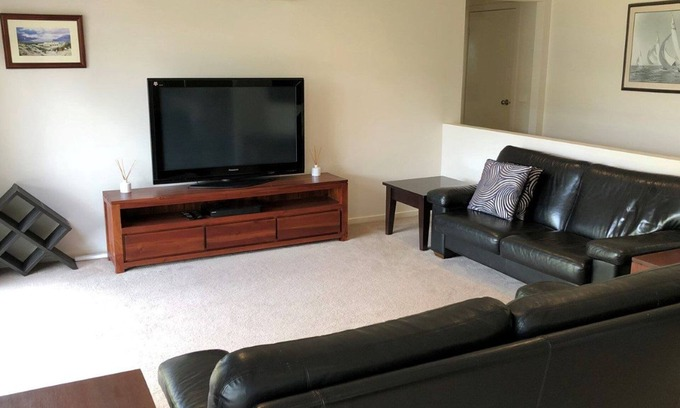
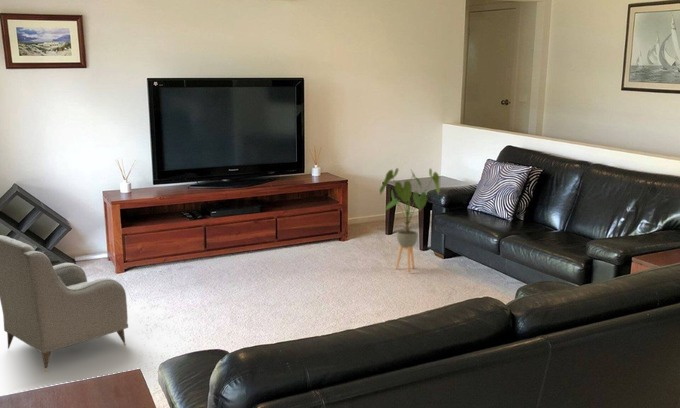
+ armchair [0,234,129,373]
+ house plant [378,167,441,273]
